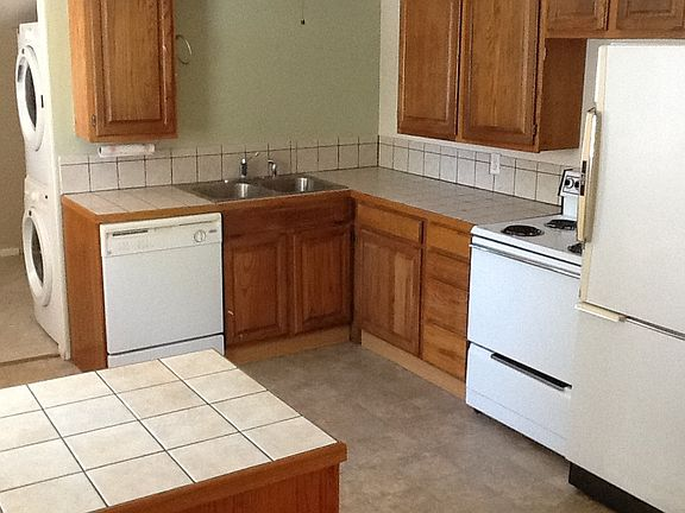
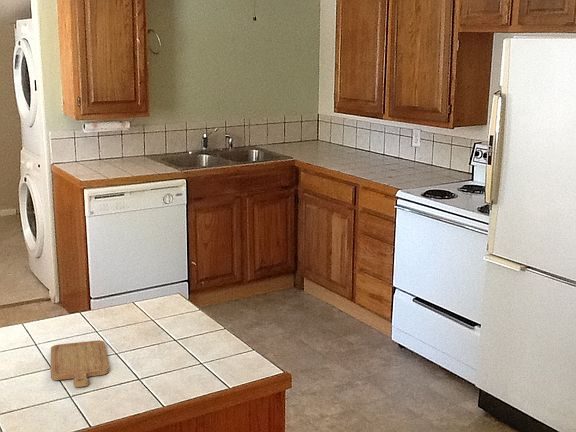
+ chopping board [50,339,110,388]
